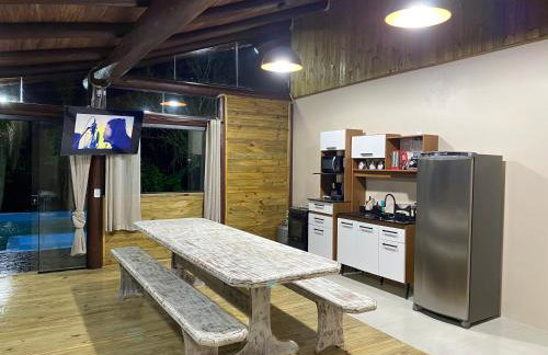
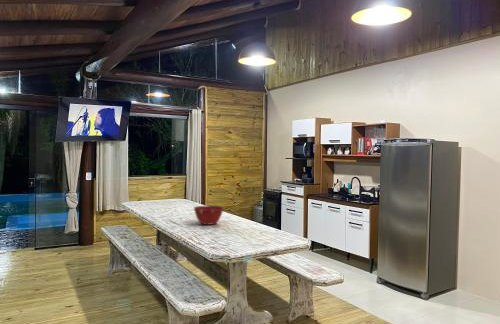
+ mixing bowl [193,205,225,226]
